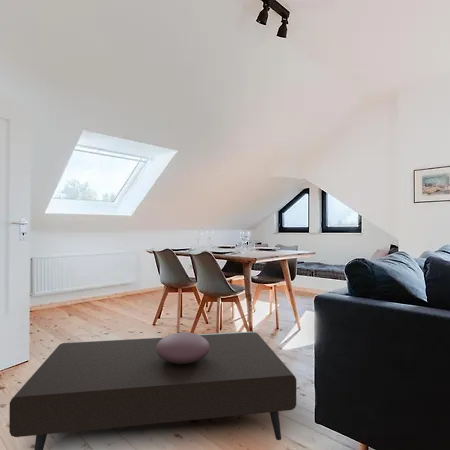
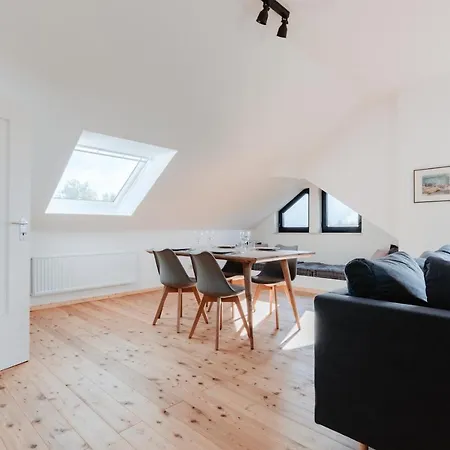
- coffee table [8,331,297,450]
- decorative bowl [156,331,210,364]
